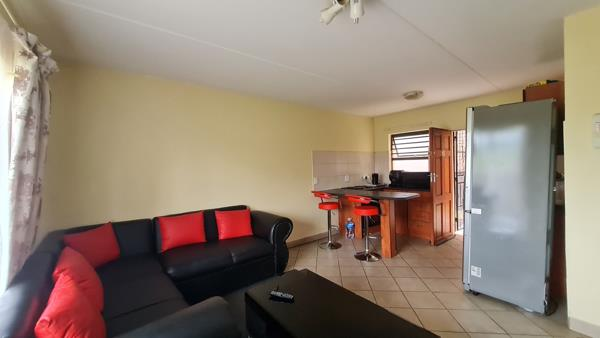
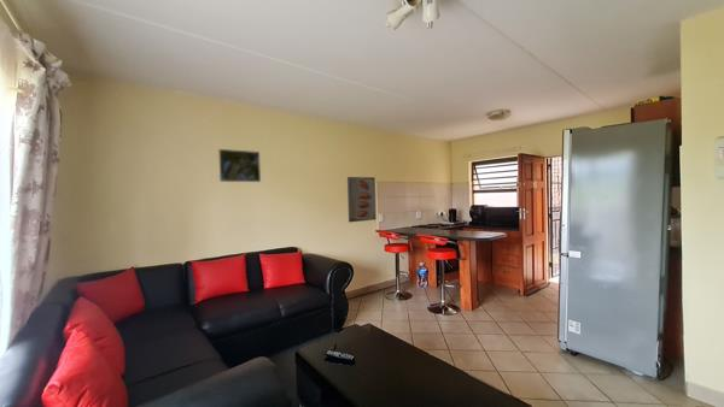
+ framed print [217,148,262,183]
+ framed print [346,176,378,223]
